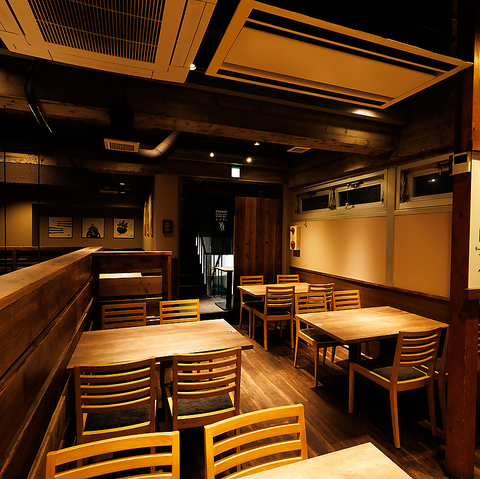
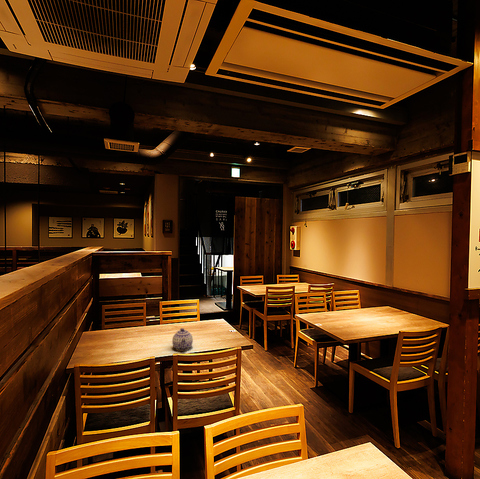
+ teapot [171,327,194,352]
